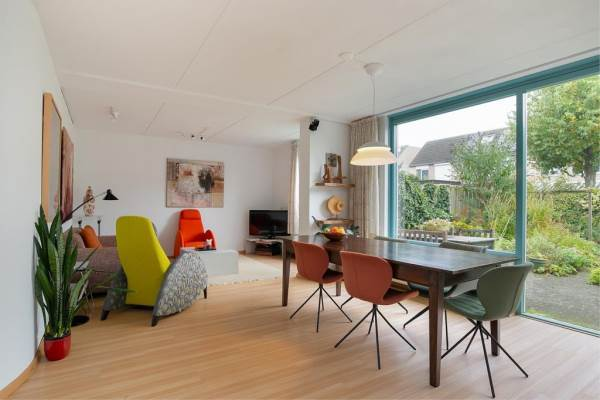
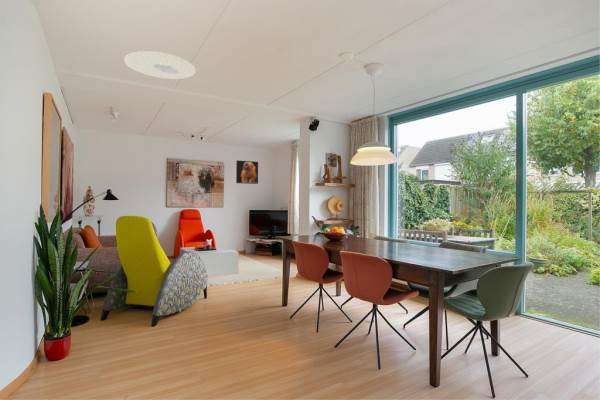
+ ceiling light [123,50,197,80]
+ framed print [235,159,259,185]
